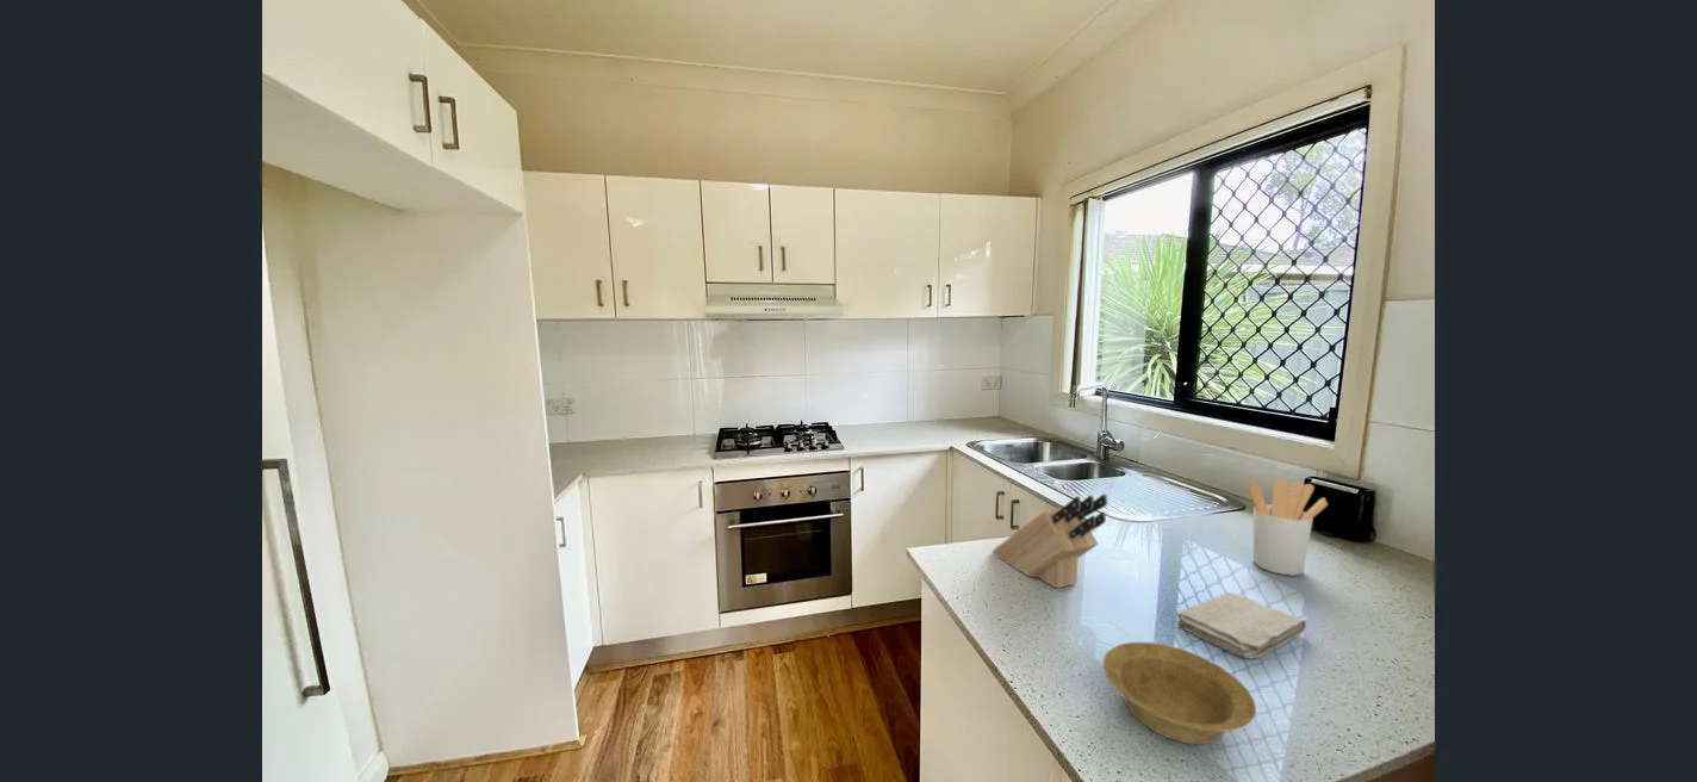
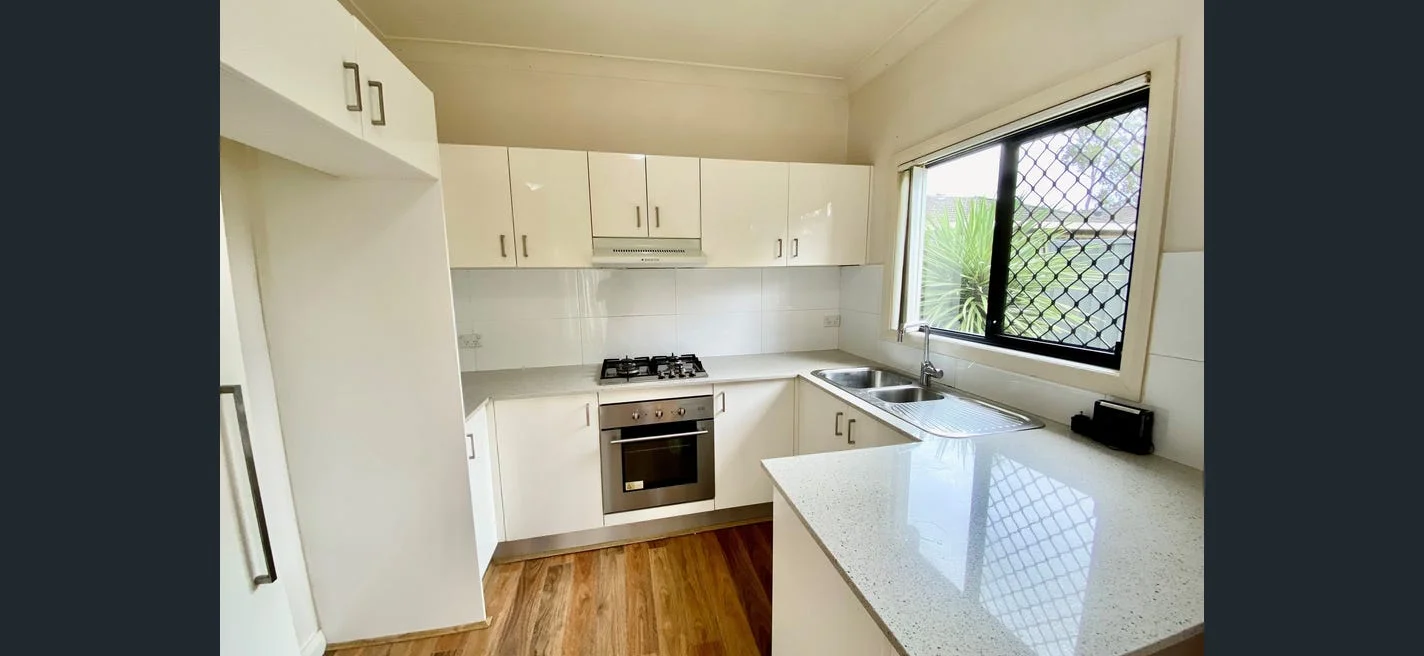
- bowl [1101,641,1257,745]
- utensil holder [1247,477,1329,577]
- washcloth [1175,591,1307,659]
- knife block [992,492,1108,590]
